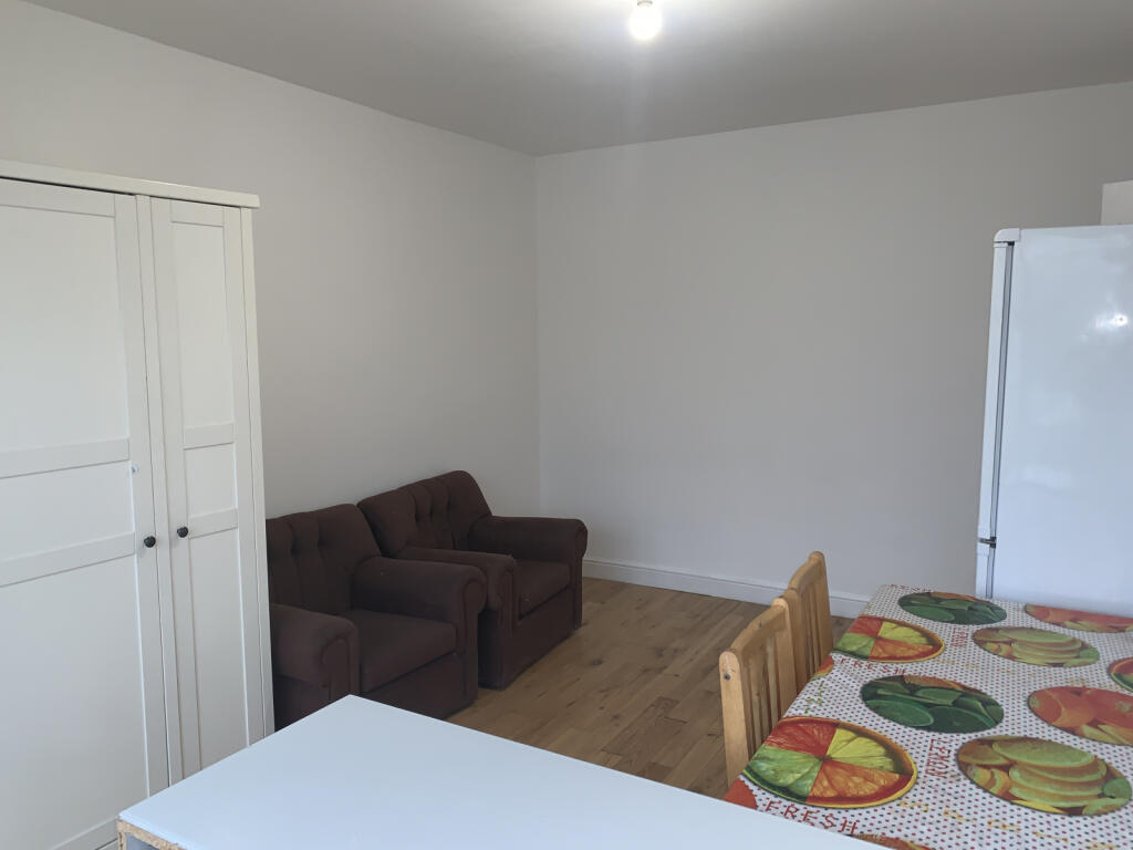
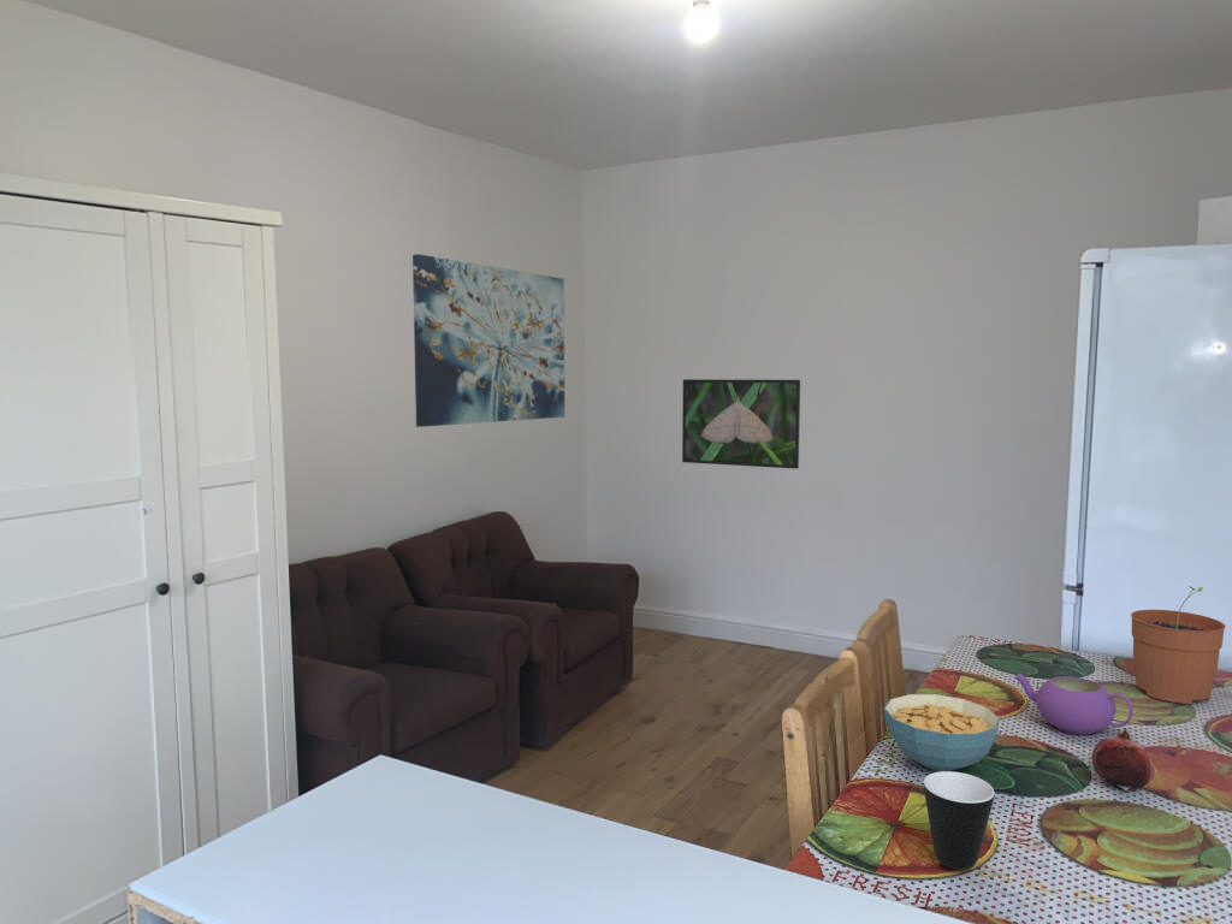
+ plant pot [1130,585,1227,705]
+ teapot [1014,673,1135,735]
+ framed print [681,378,801,470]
+ fruit [1090,727,1153,794]
+ cereal bowl [883,693,1001,772]
+ mug [923,771,995,871]
+ wall art [411,253,565,428]
